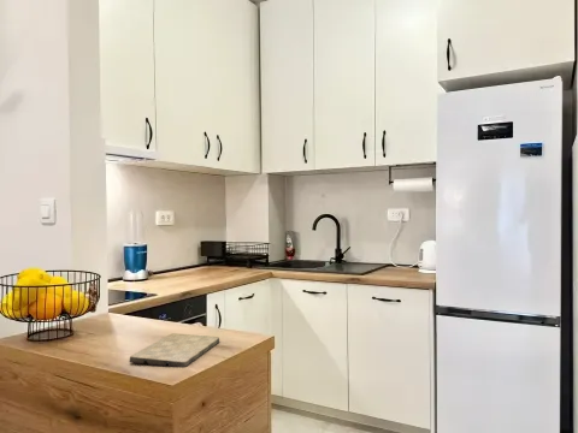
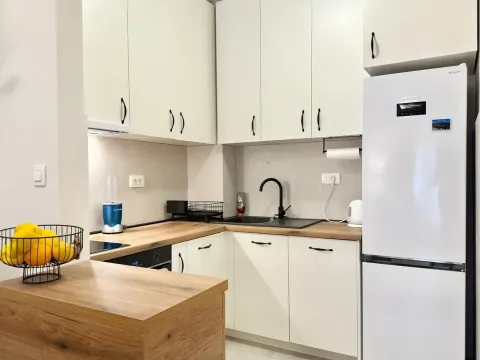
- cutting board [129,332,220,368]
